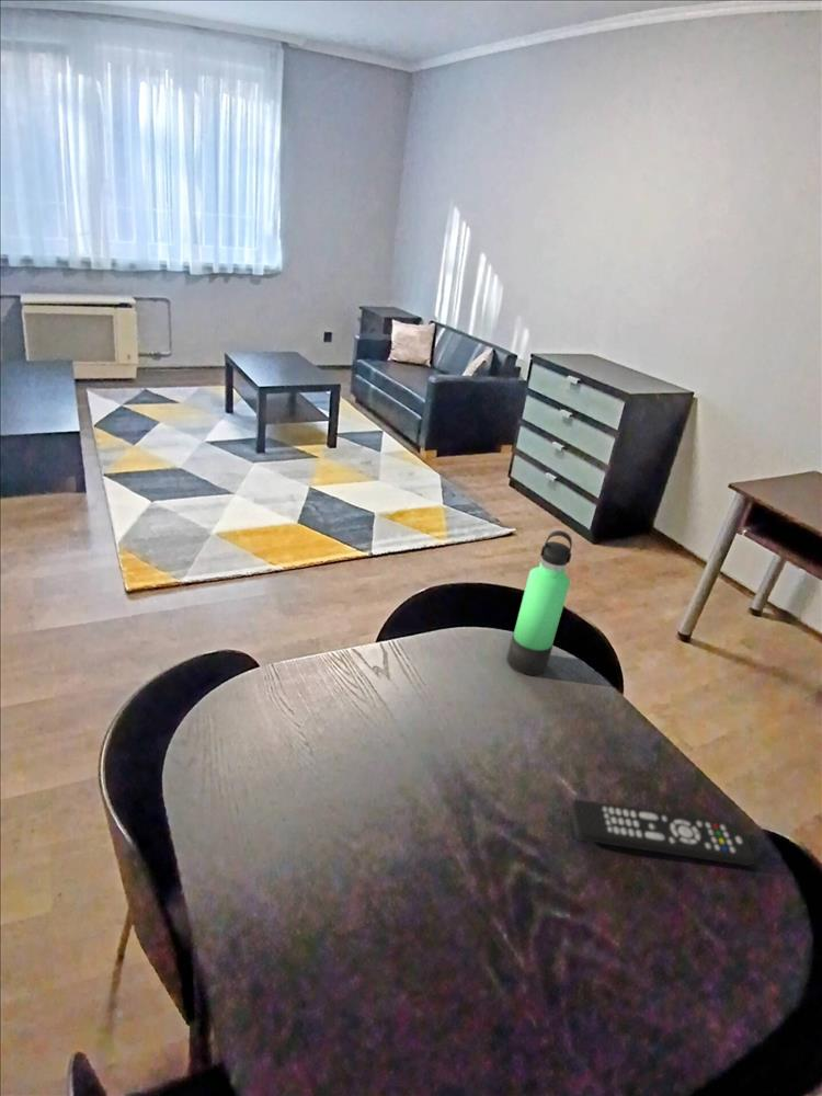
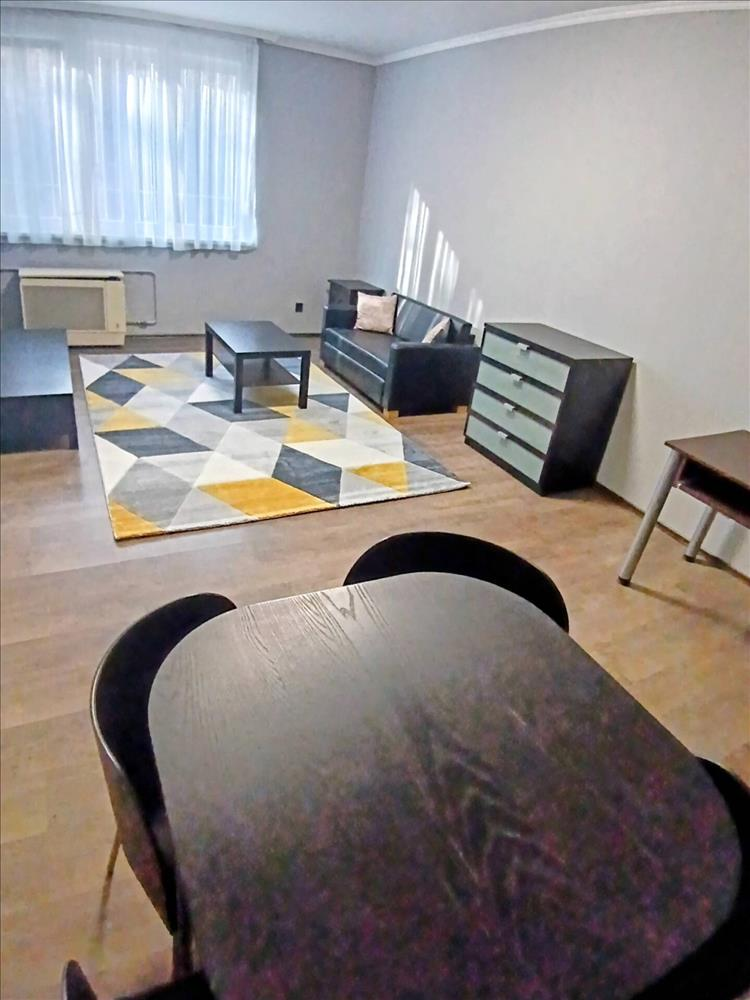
- thermos bottle [506,529,573,676]
- remote control [570,798,756,867]
